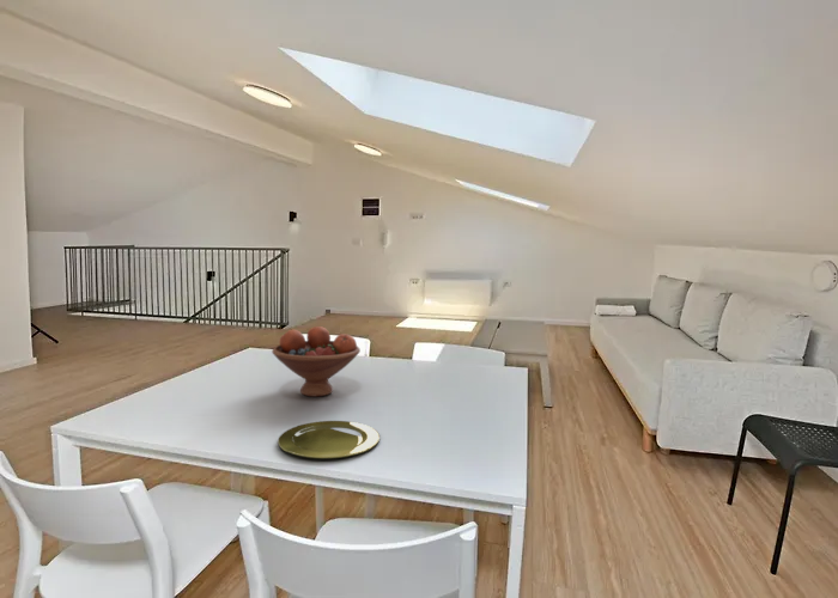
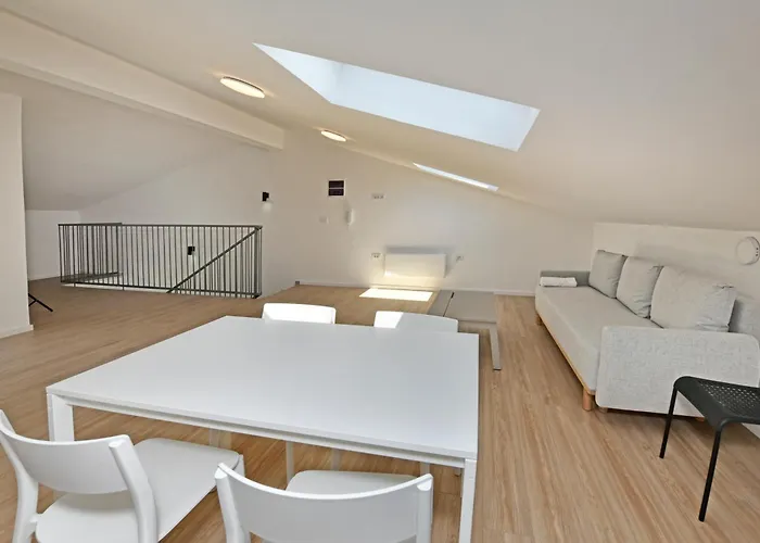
- fruit bowl [272,325,362,398]
- plate [277,420,381,459]
